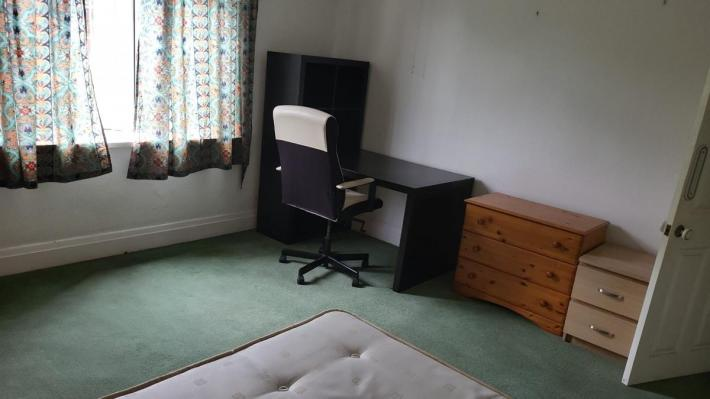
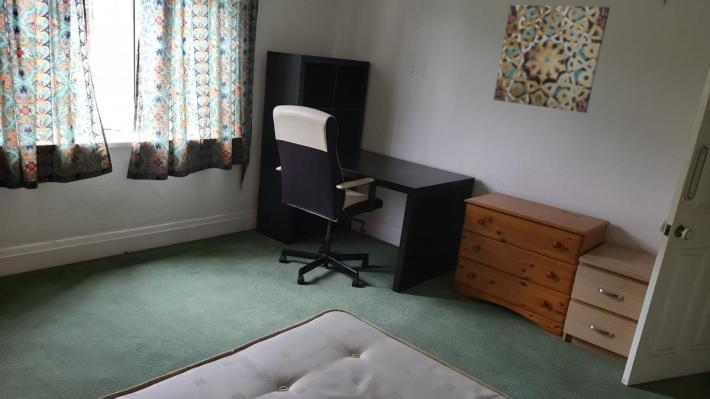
+ wall art [492,4,611,114]
